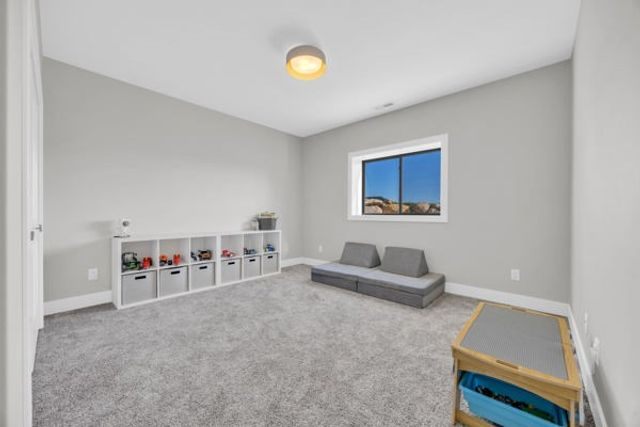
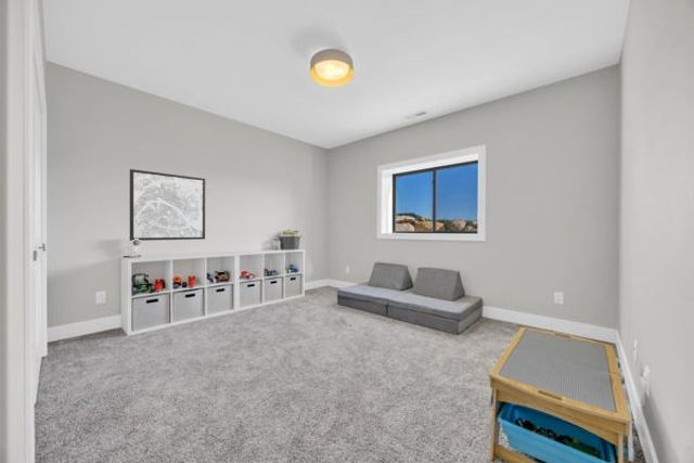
+ wall art [129,168,206,242]
